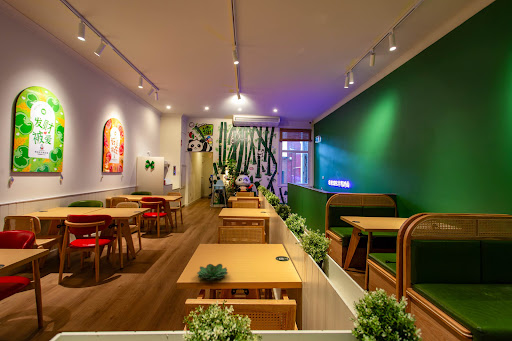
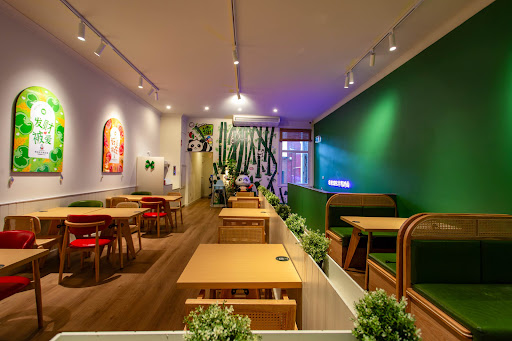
- succulent plant [196,263,229,281]
